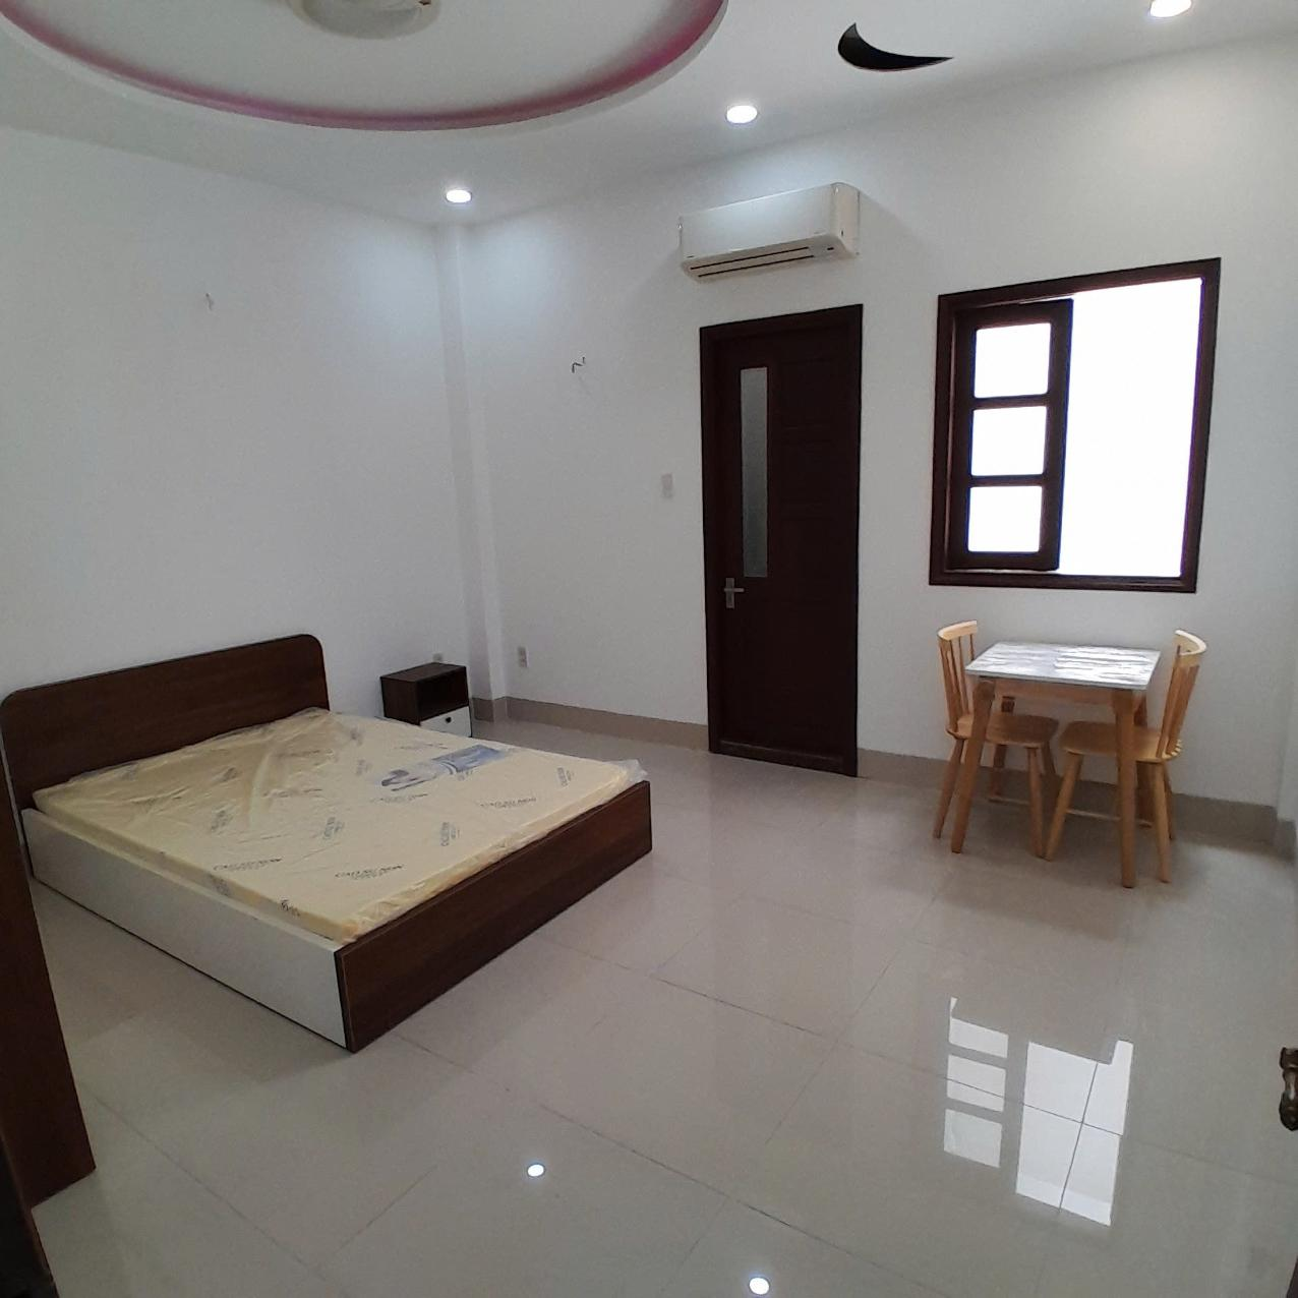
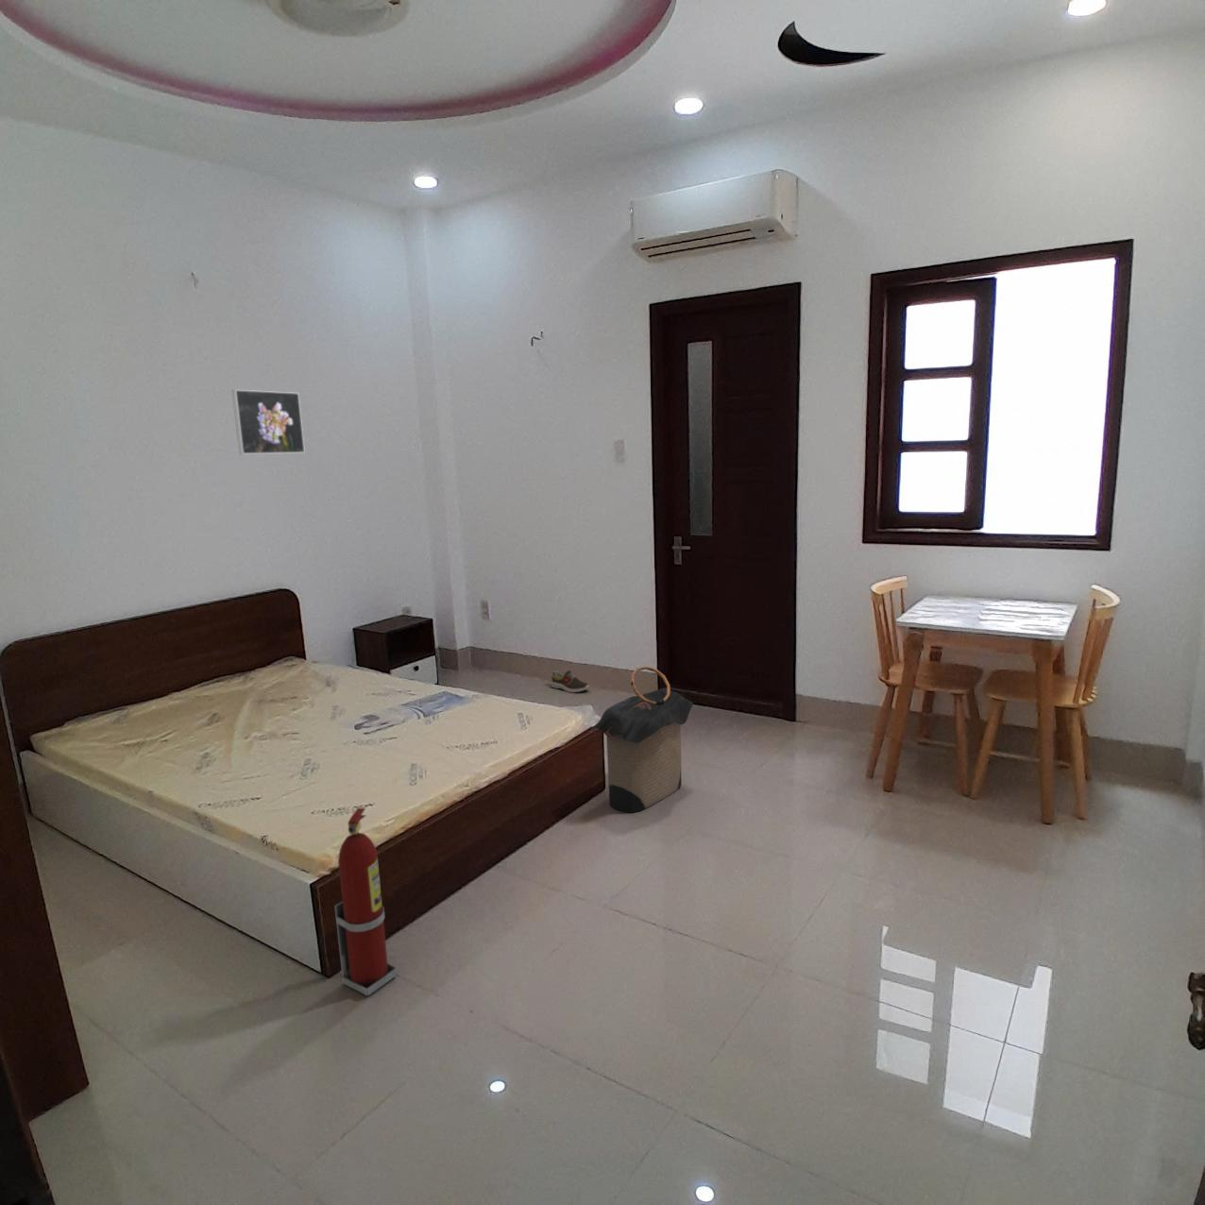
+ laundry hamper [591,664,694,814]
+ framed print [232,390,306,455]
+ shoe [550,670,590,693]
+ fire extinguisher [334,808,397,998]
